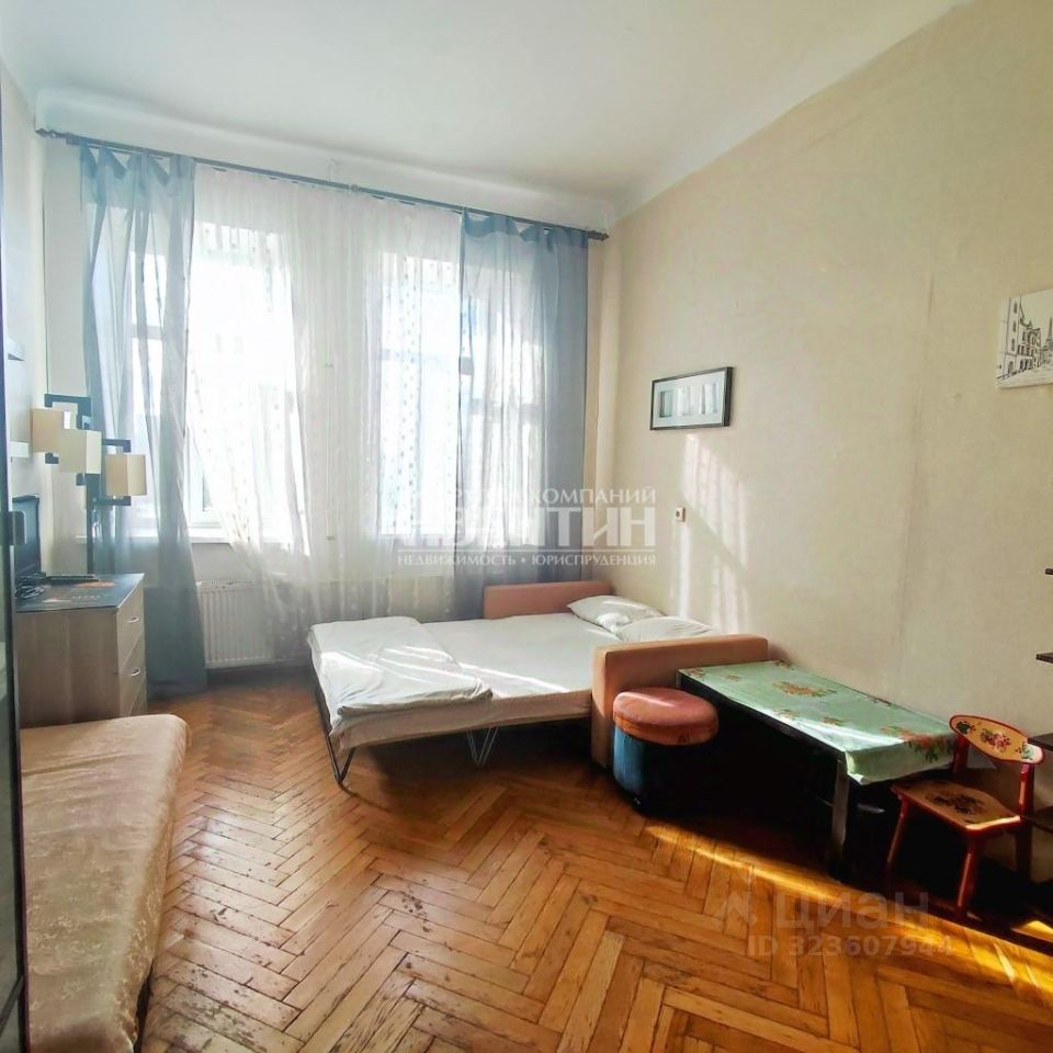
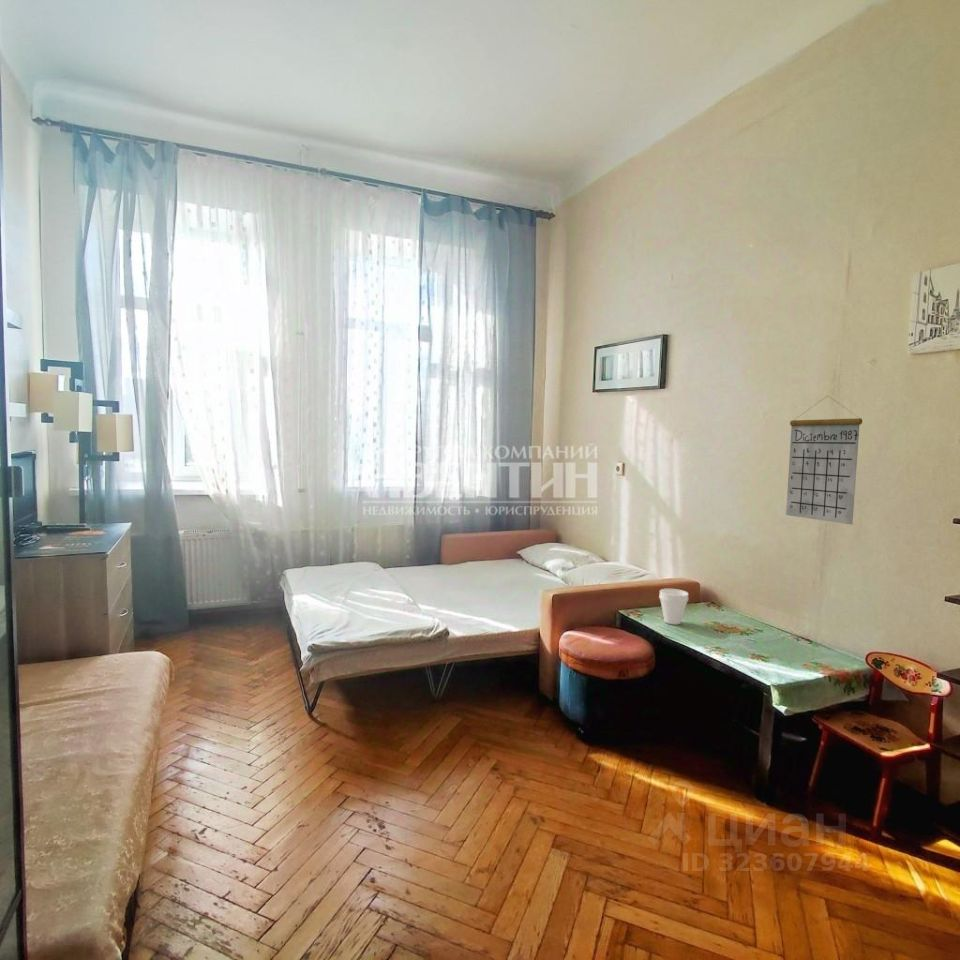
+ calendar [785,395,863,525]
+ cup [658,588,689,626]
